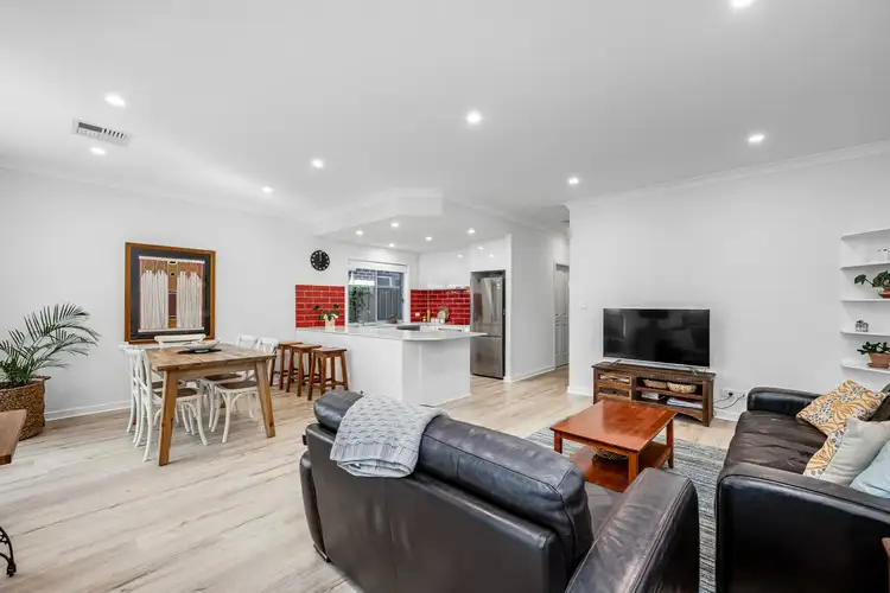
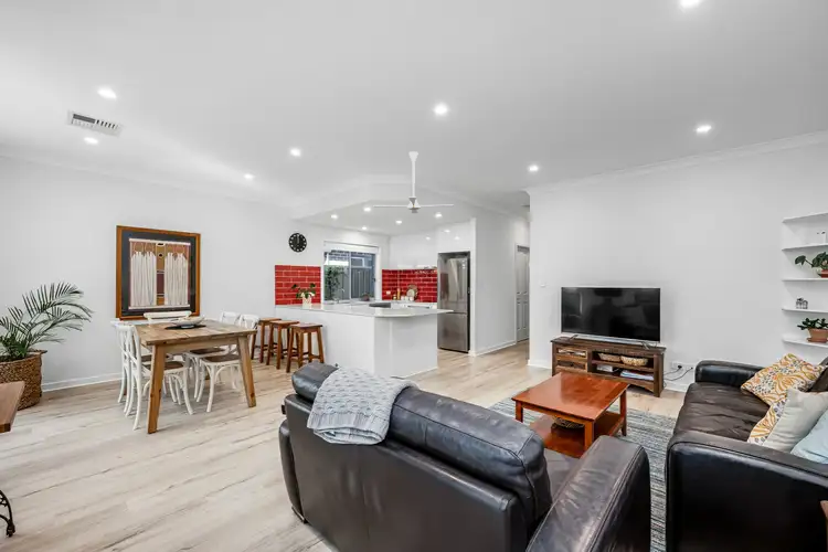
+ ceiling fan [373,150,455,214]
